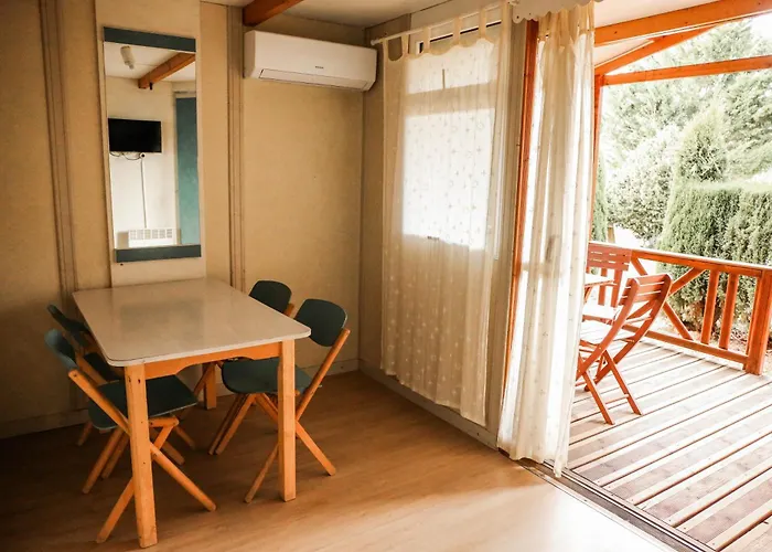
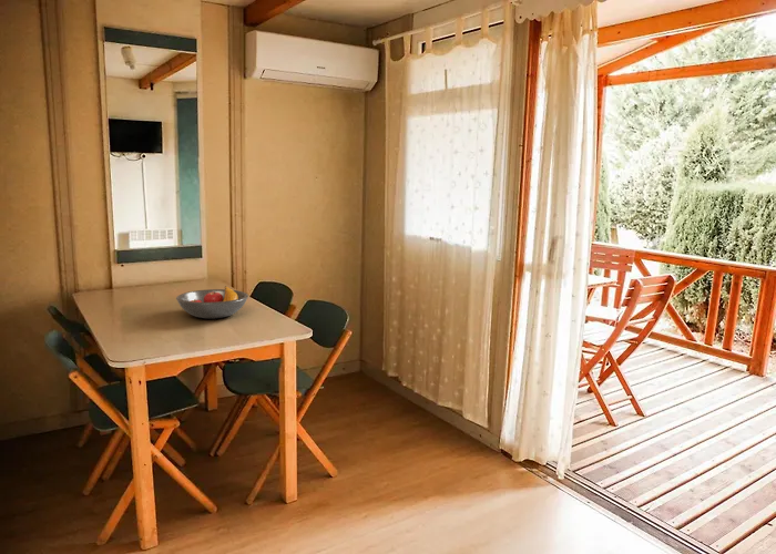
+ fruit bowl [175,285,249,319]
